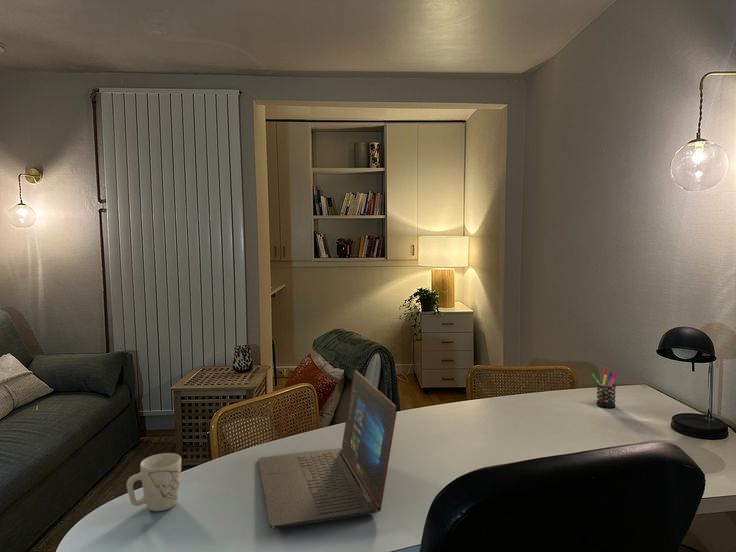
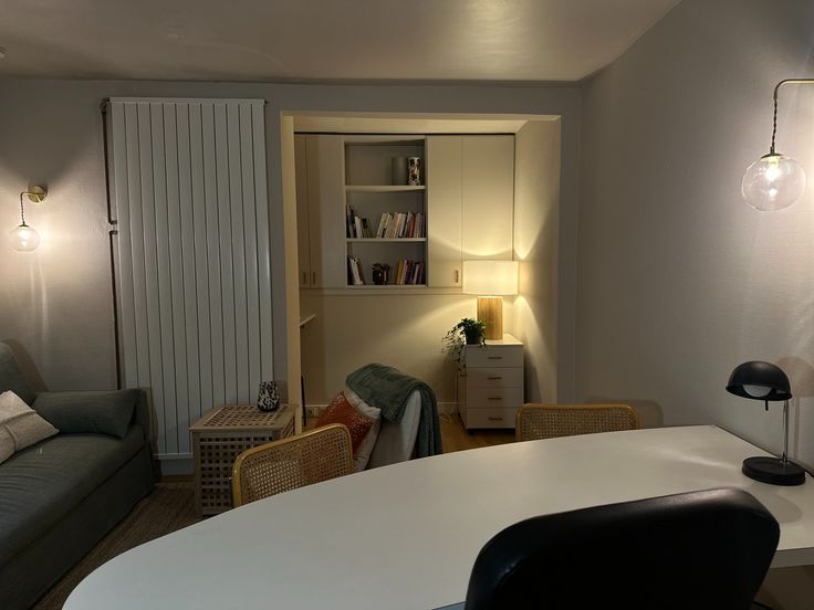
- mug [126,452,182,512]
- pen holder [591,366,618,409]
- laptop [257,369,398,529]
